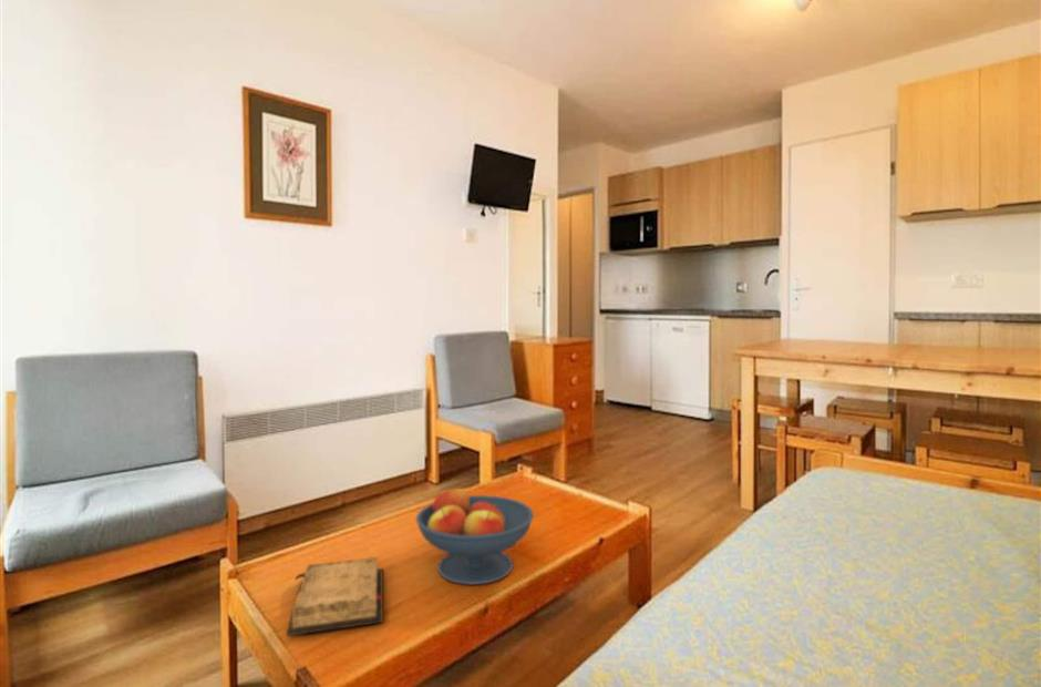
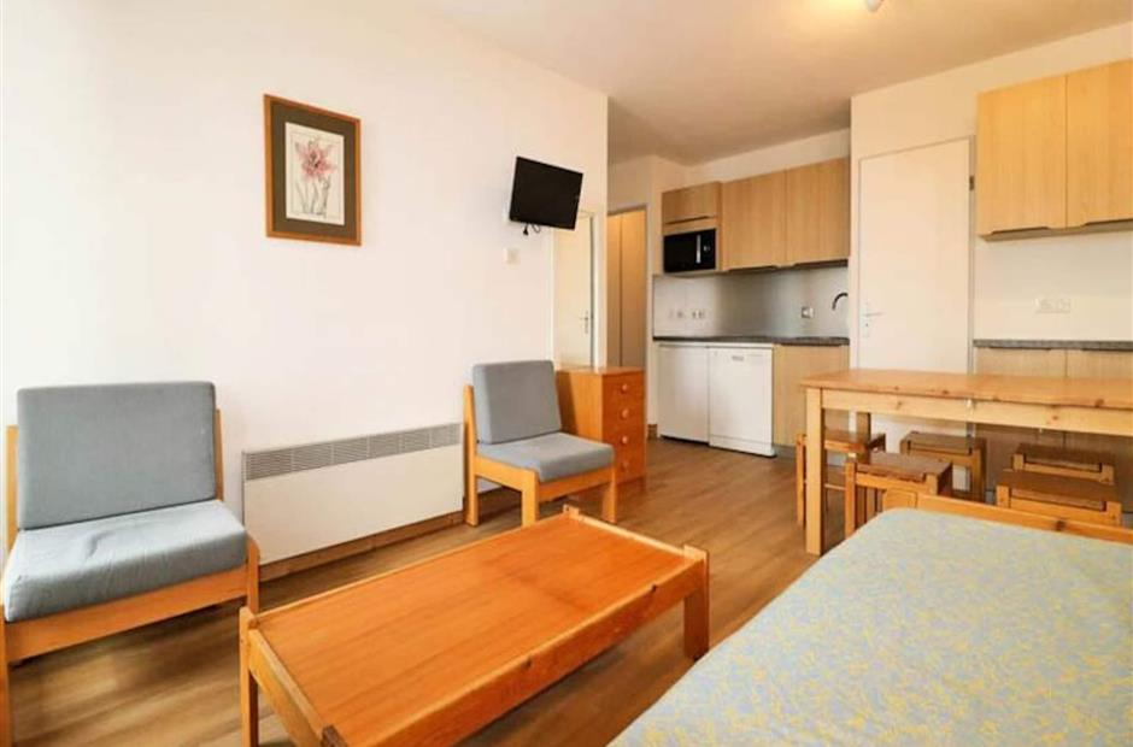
- fruit bowl [414,485,535,586]
- diary [286,556,384,637]
